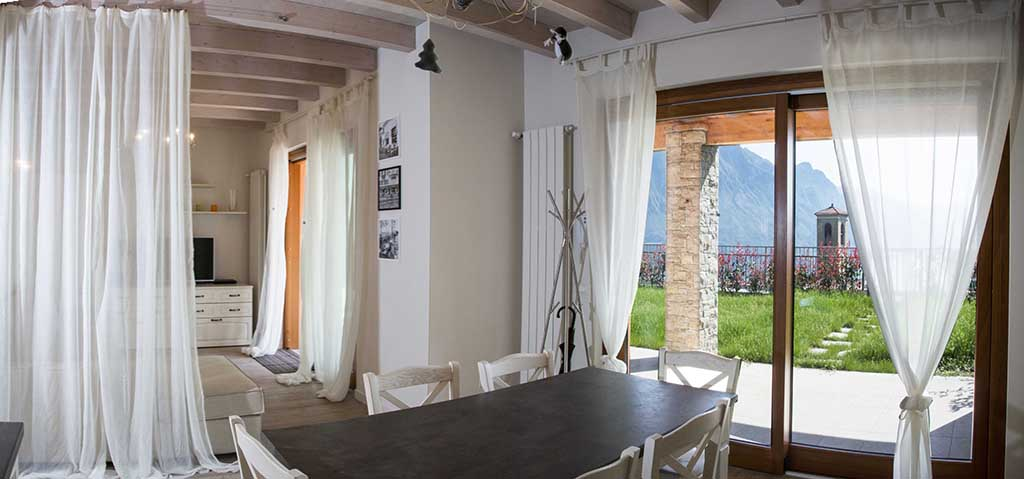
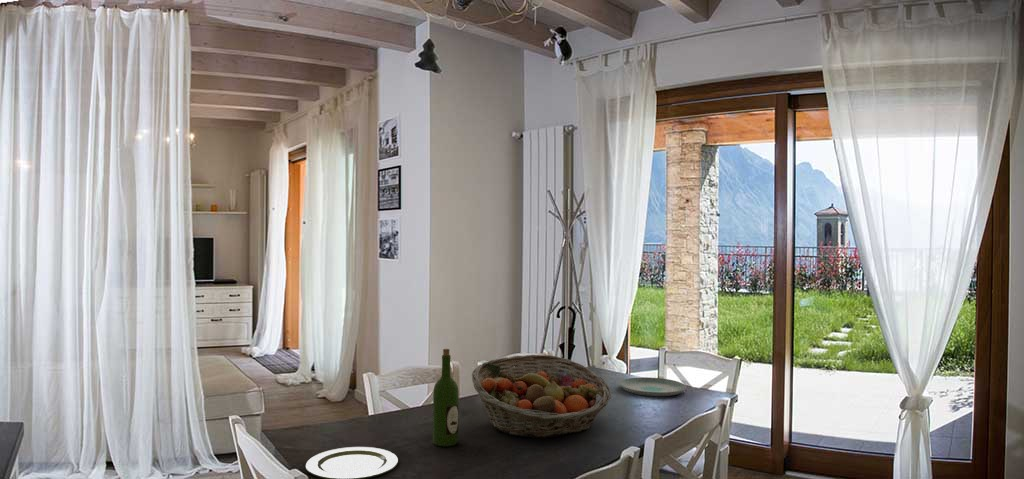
+ plate [619,376,687,397]
+ fruit basket [471,354,612,439]
+ plate [304,446,399,479]
+ wine bottle [432,348,459,447]
